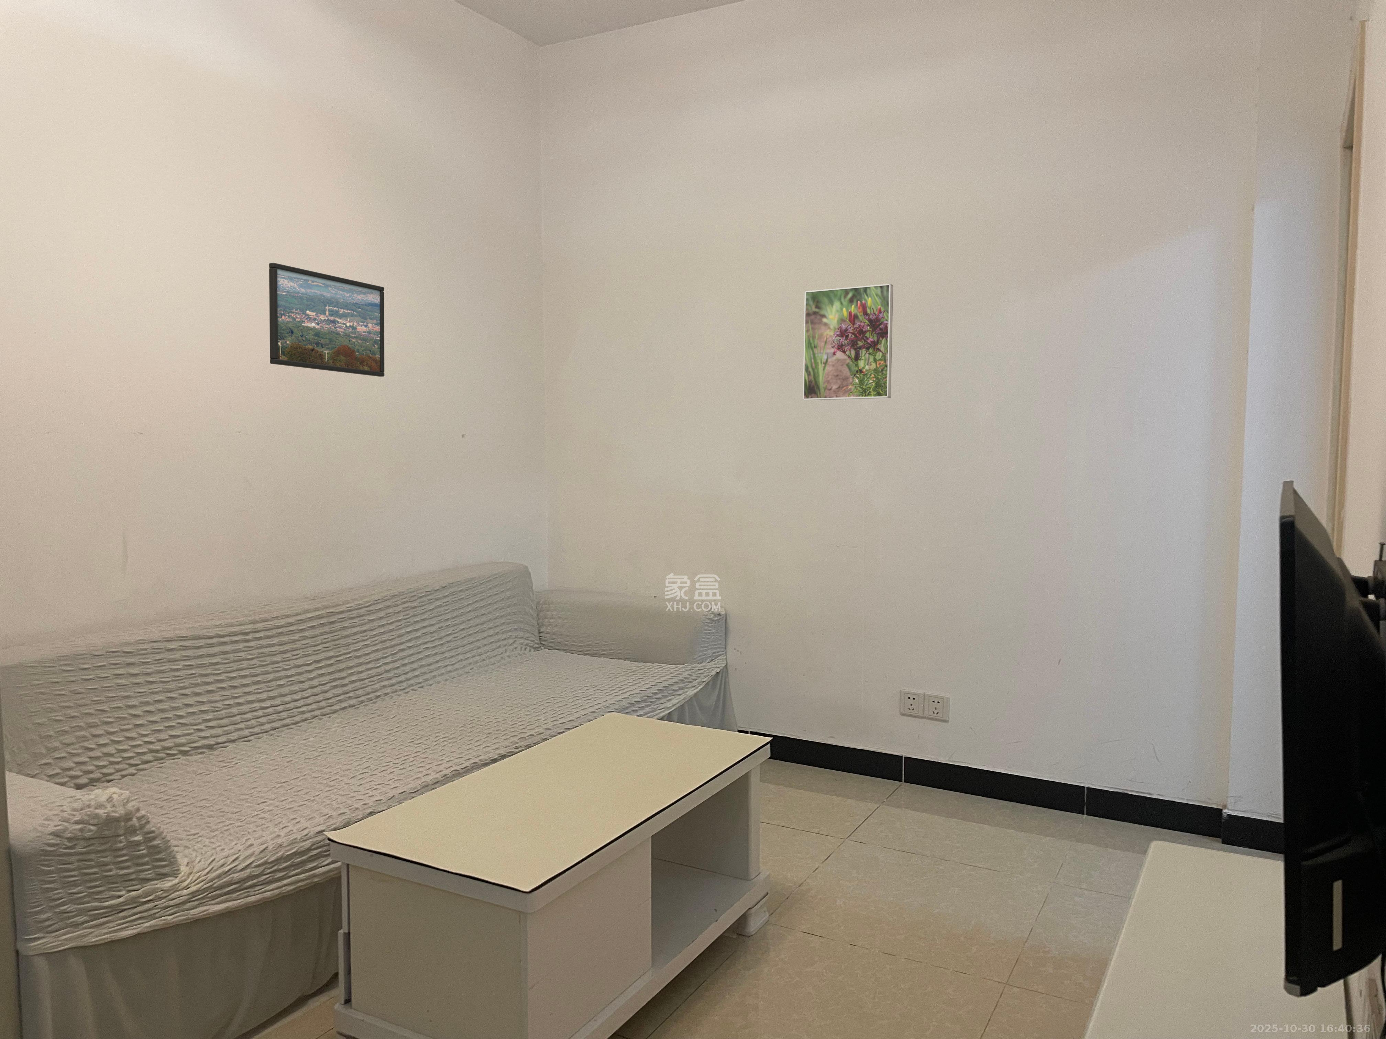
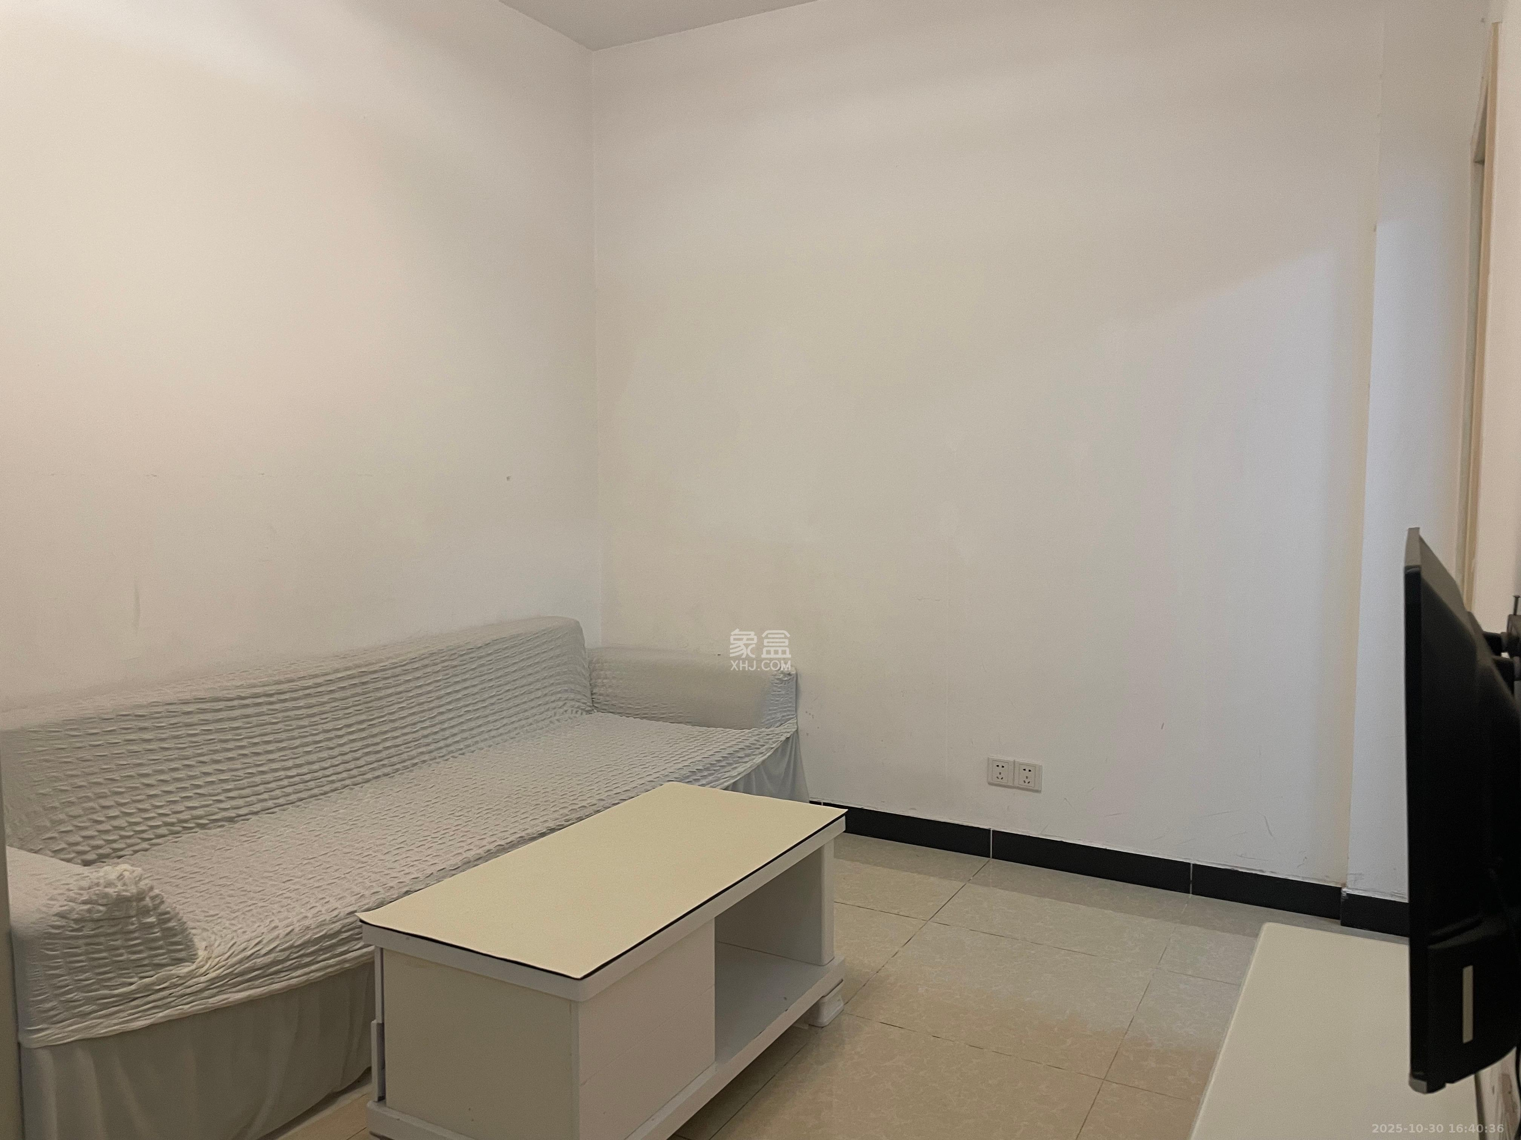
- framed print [802,284,894,401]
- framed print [268,262,384,377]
